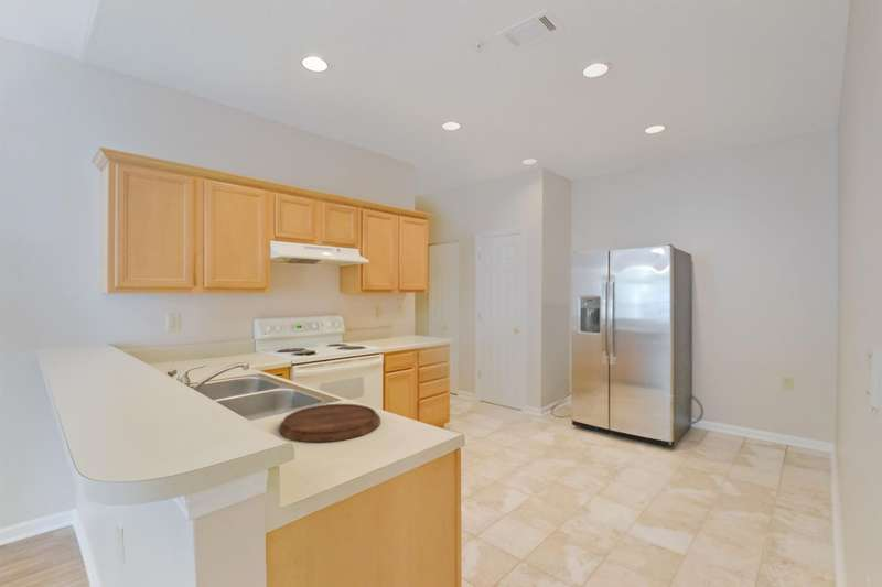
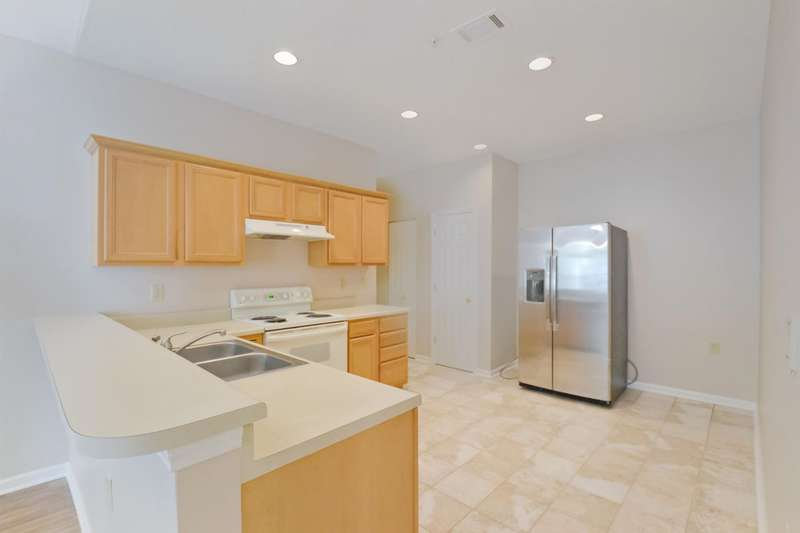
- cutting board [278,403,381,443]
